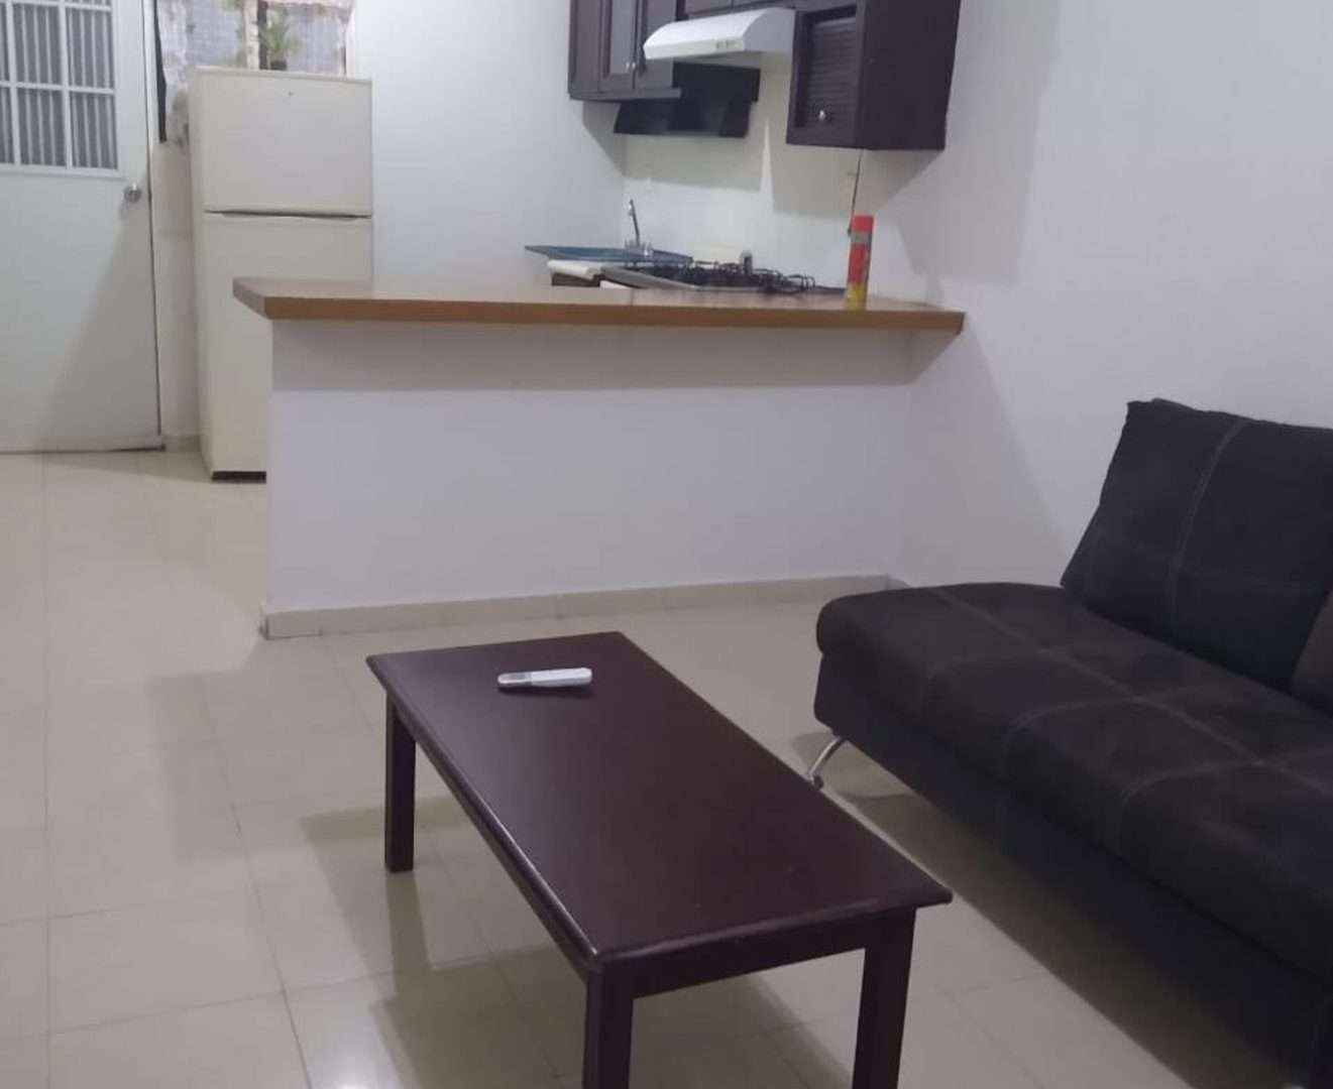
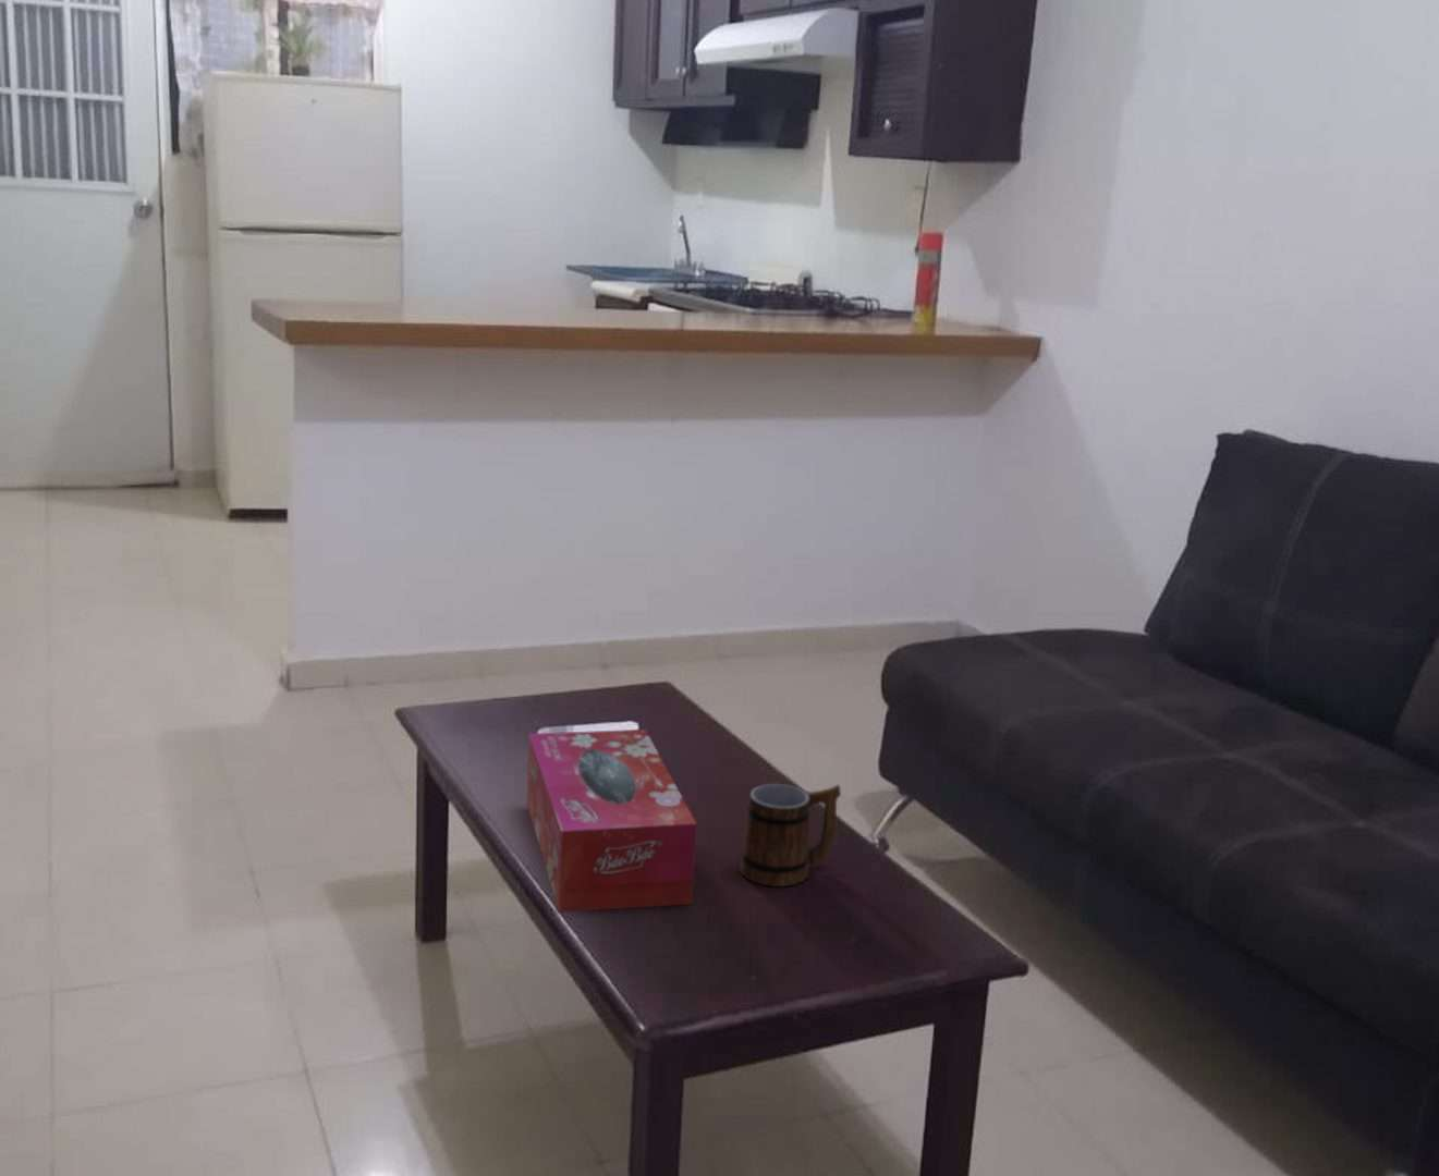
+ tissue box [526,729,698,913]
+ mug [739,783,843,888]
